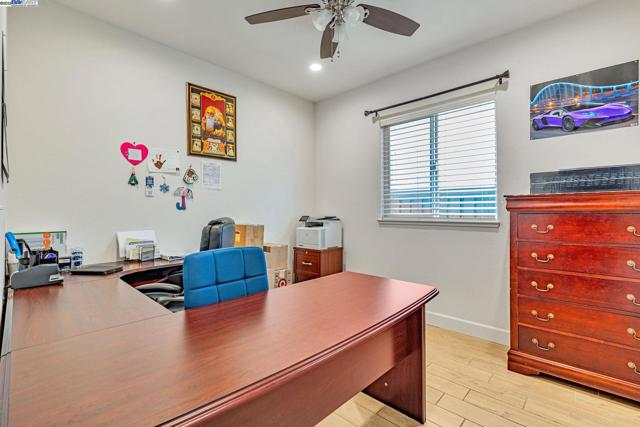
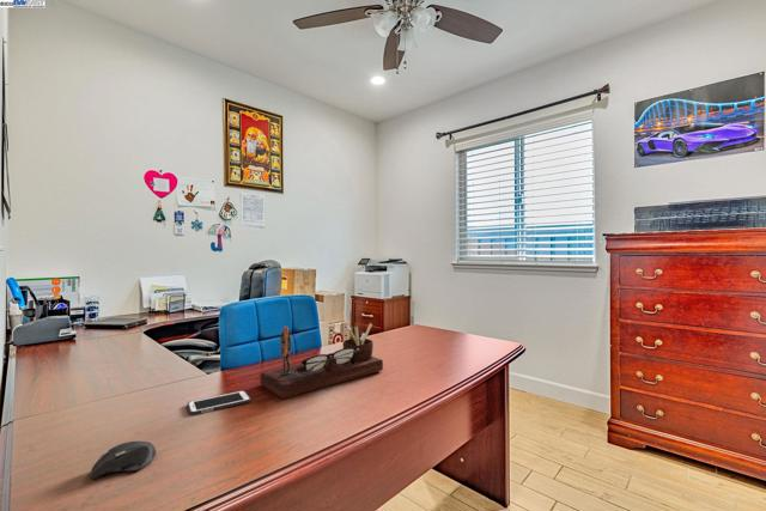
+ computer mouse [89,440,157,480]
+ cell phone [187,389,251,416]
+ desk organizer [260,322,384,400]
